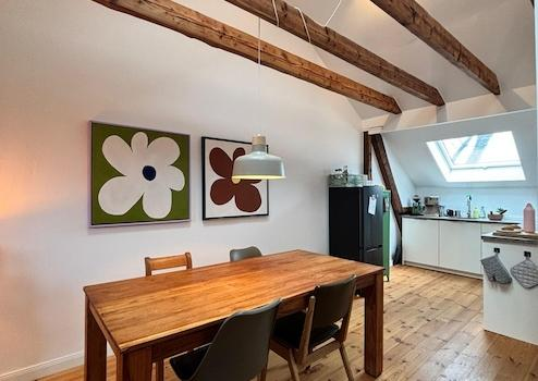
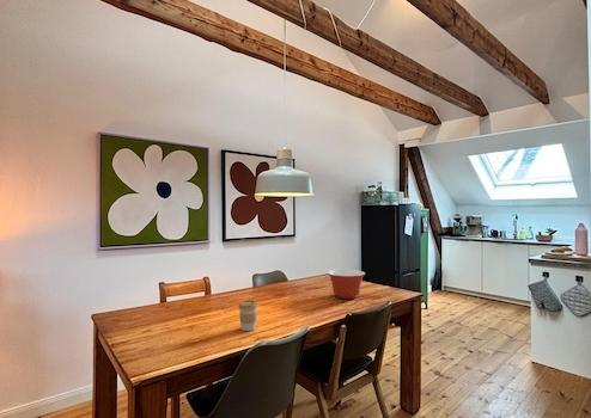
+ coffee cup [237,299,258,332]
+ mixing bowl [327,269,366,300]
